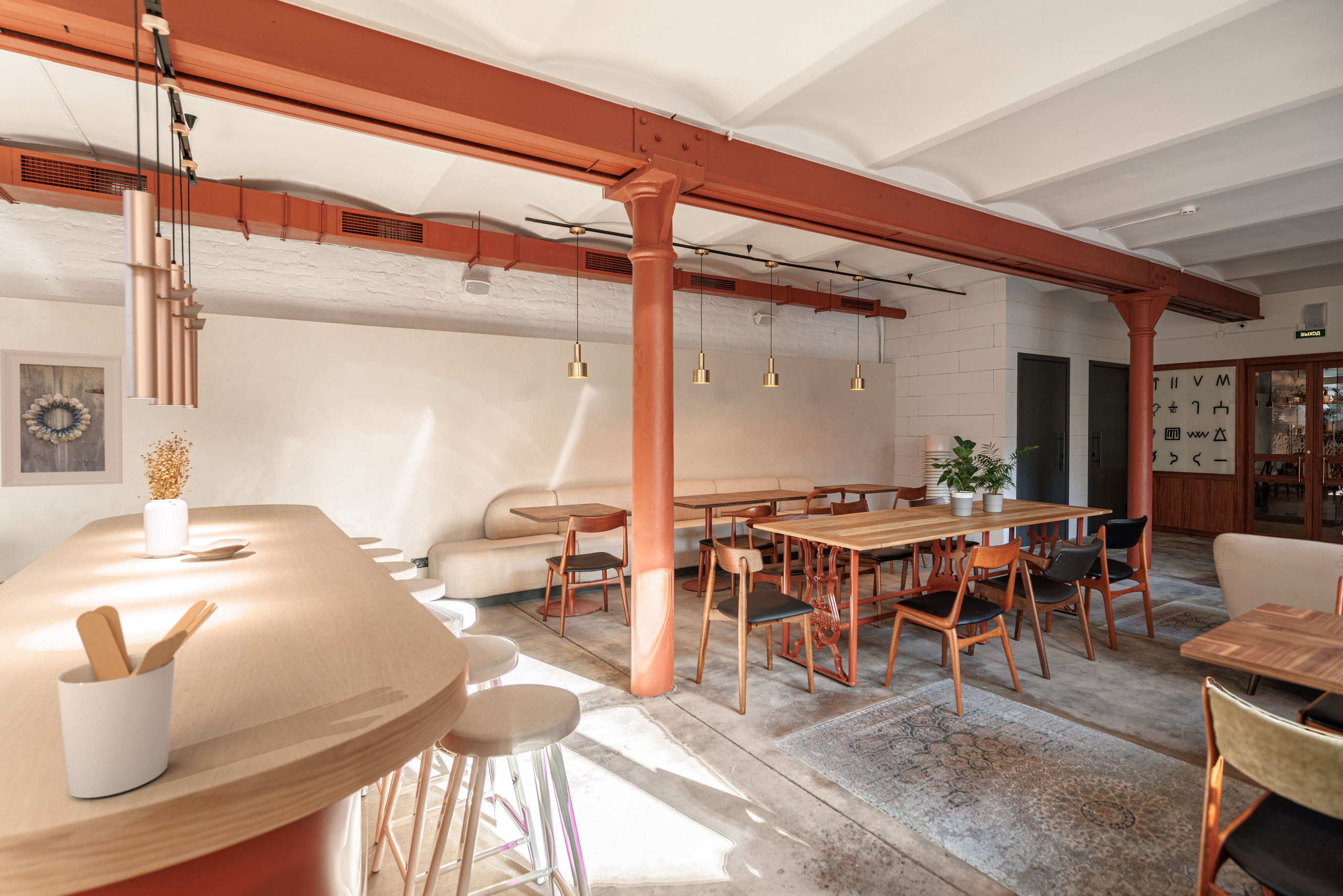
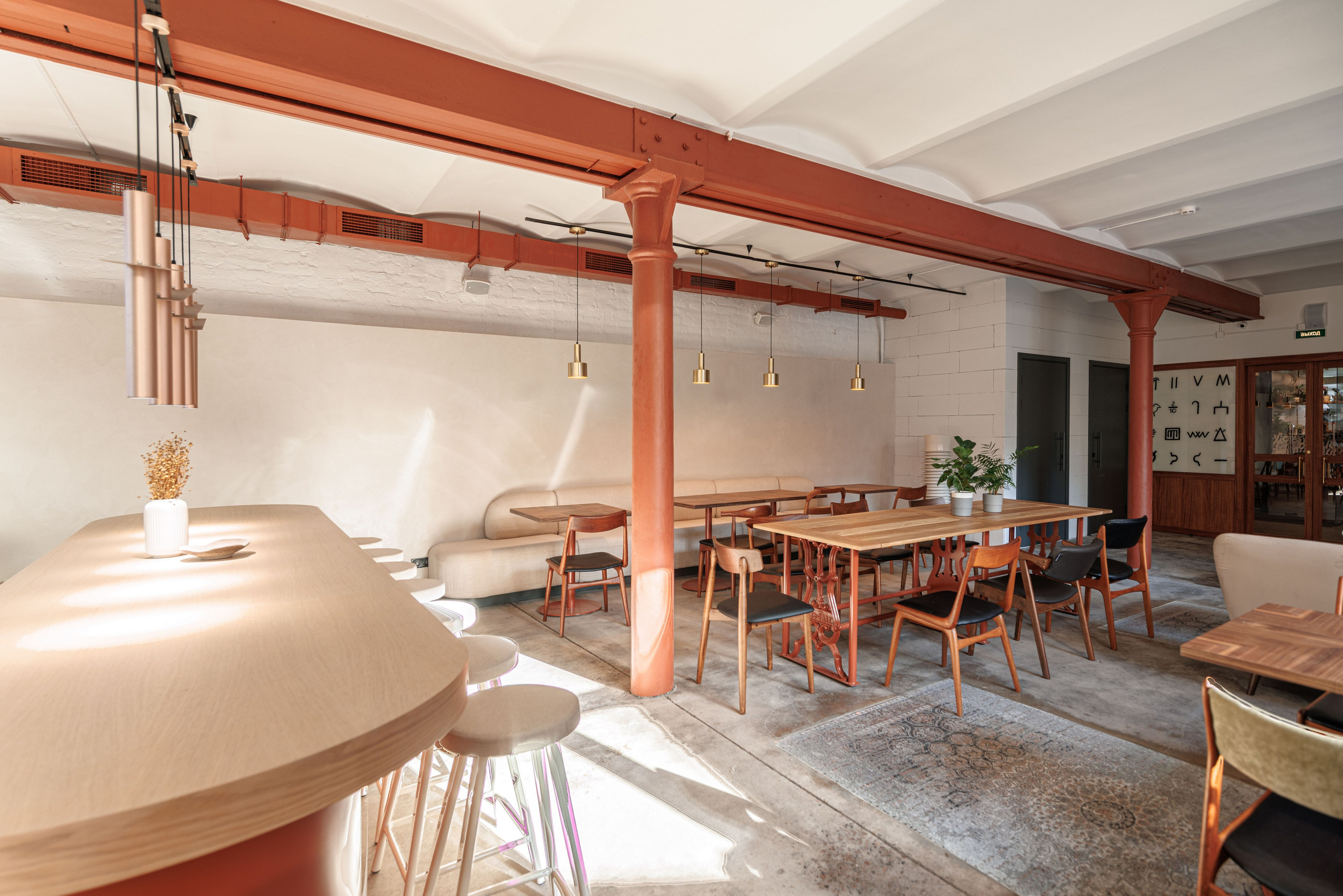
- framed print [0,348,123,487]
- utensil holder [57,599,218,798]
